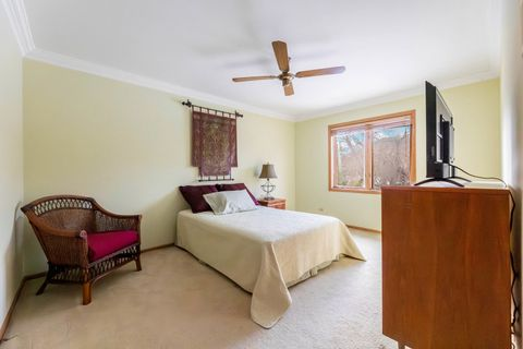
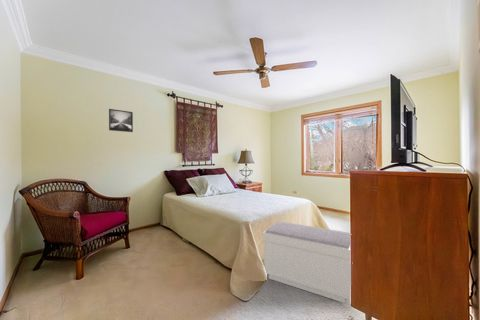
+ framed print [108,108,134,133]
+ bench [262,221,352,304]
